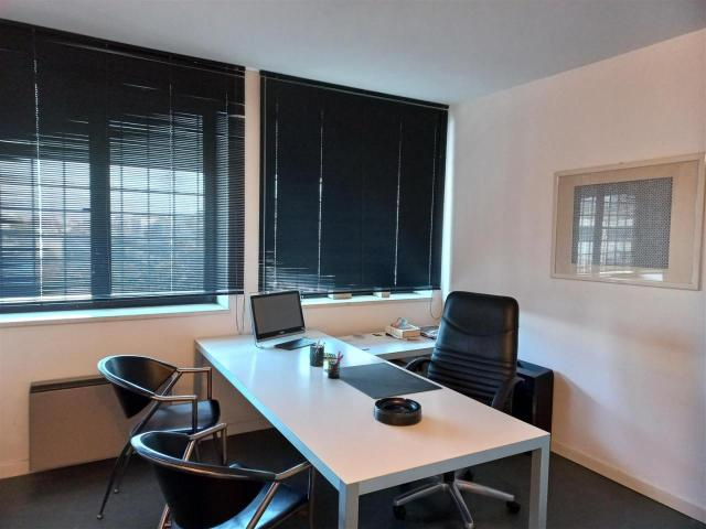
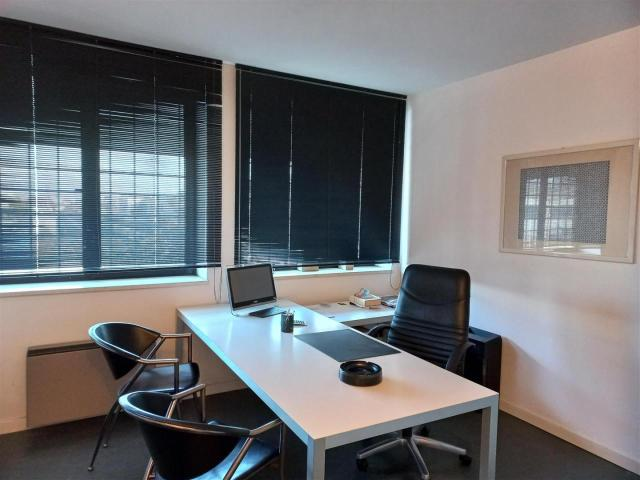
- pen holder [324,350,344,379]
